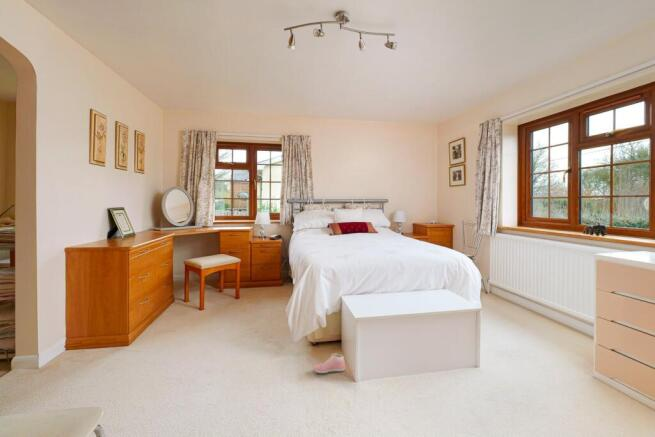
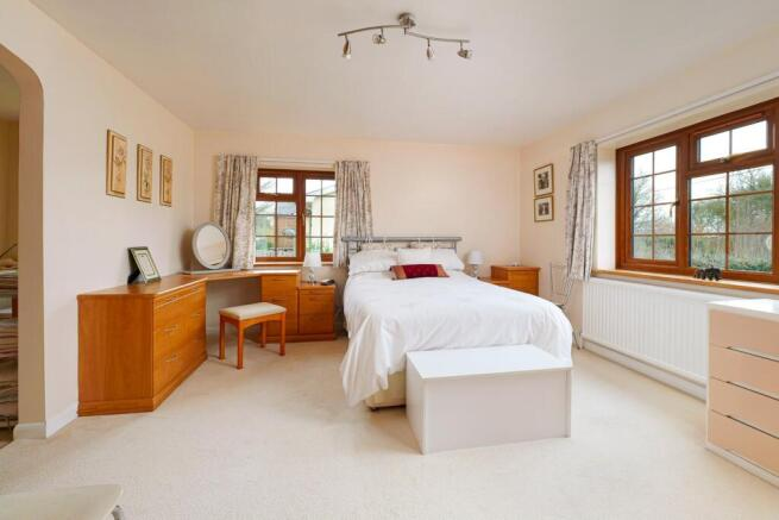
- sneaker [313,352,346,374]
